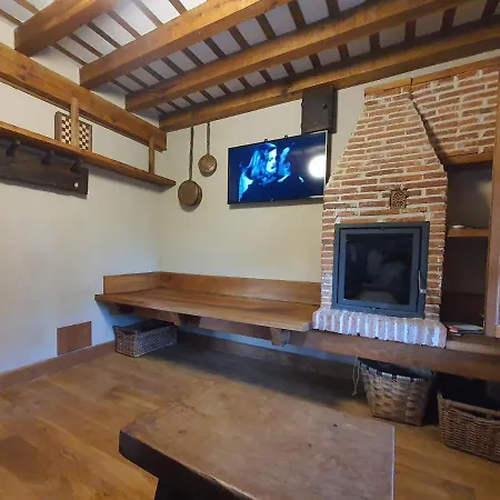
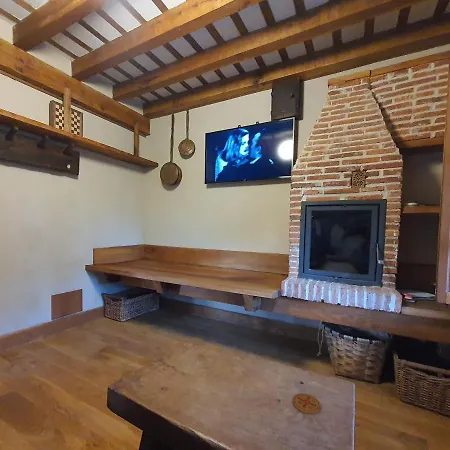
+ coaster [292,393,322,414]
